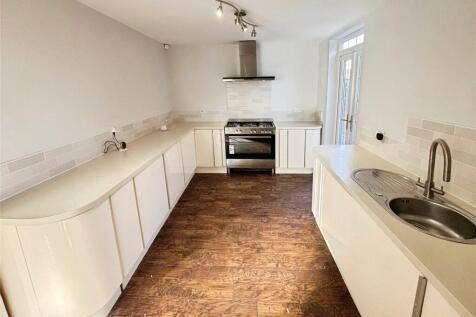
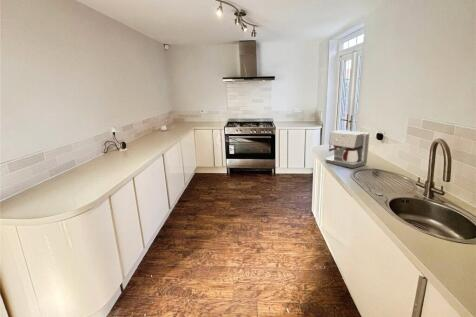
+ coffee maker [325,129,370,169]
